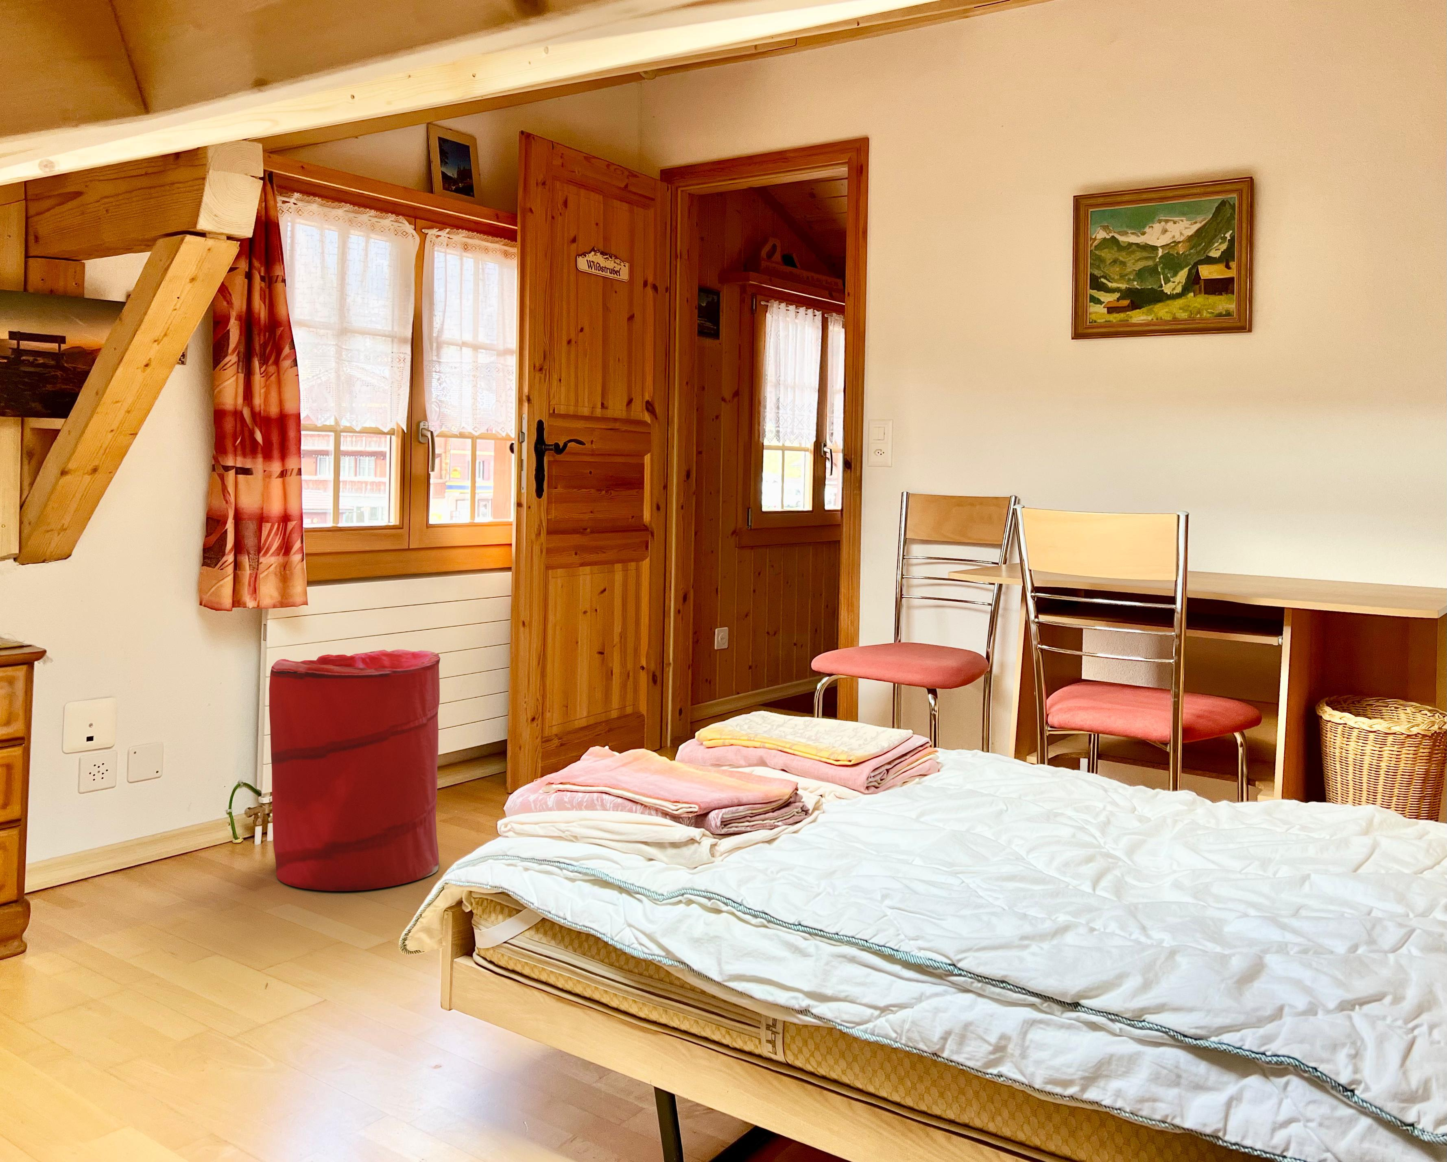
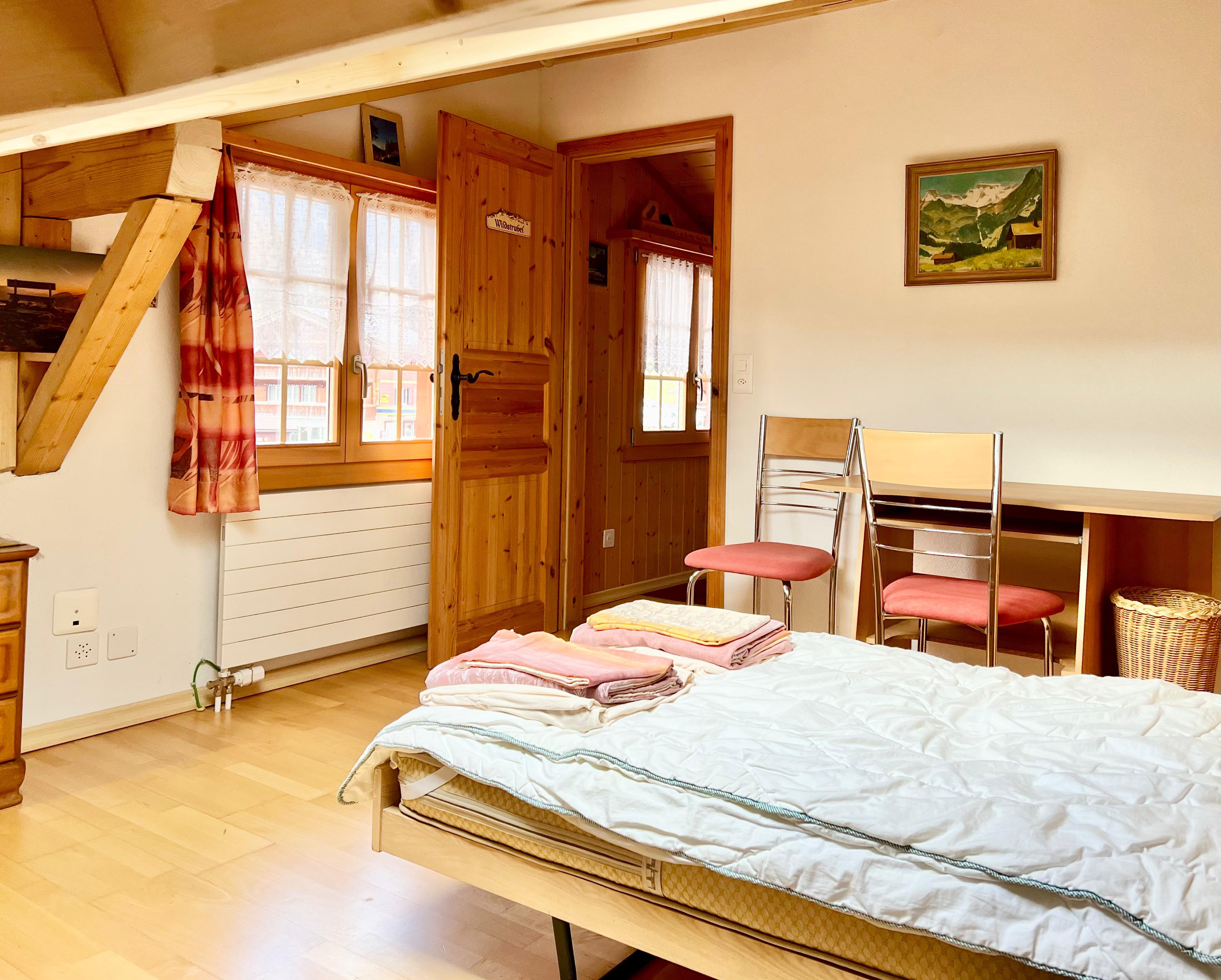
- laundry hamper [269,649,441,892]
